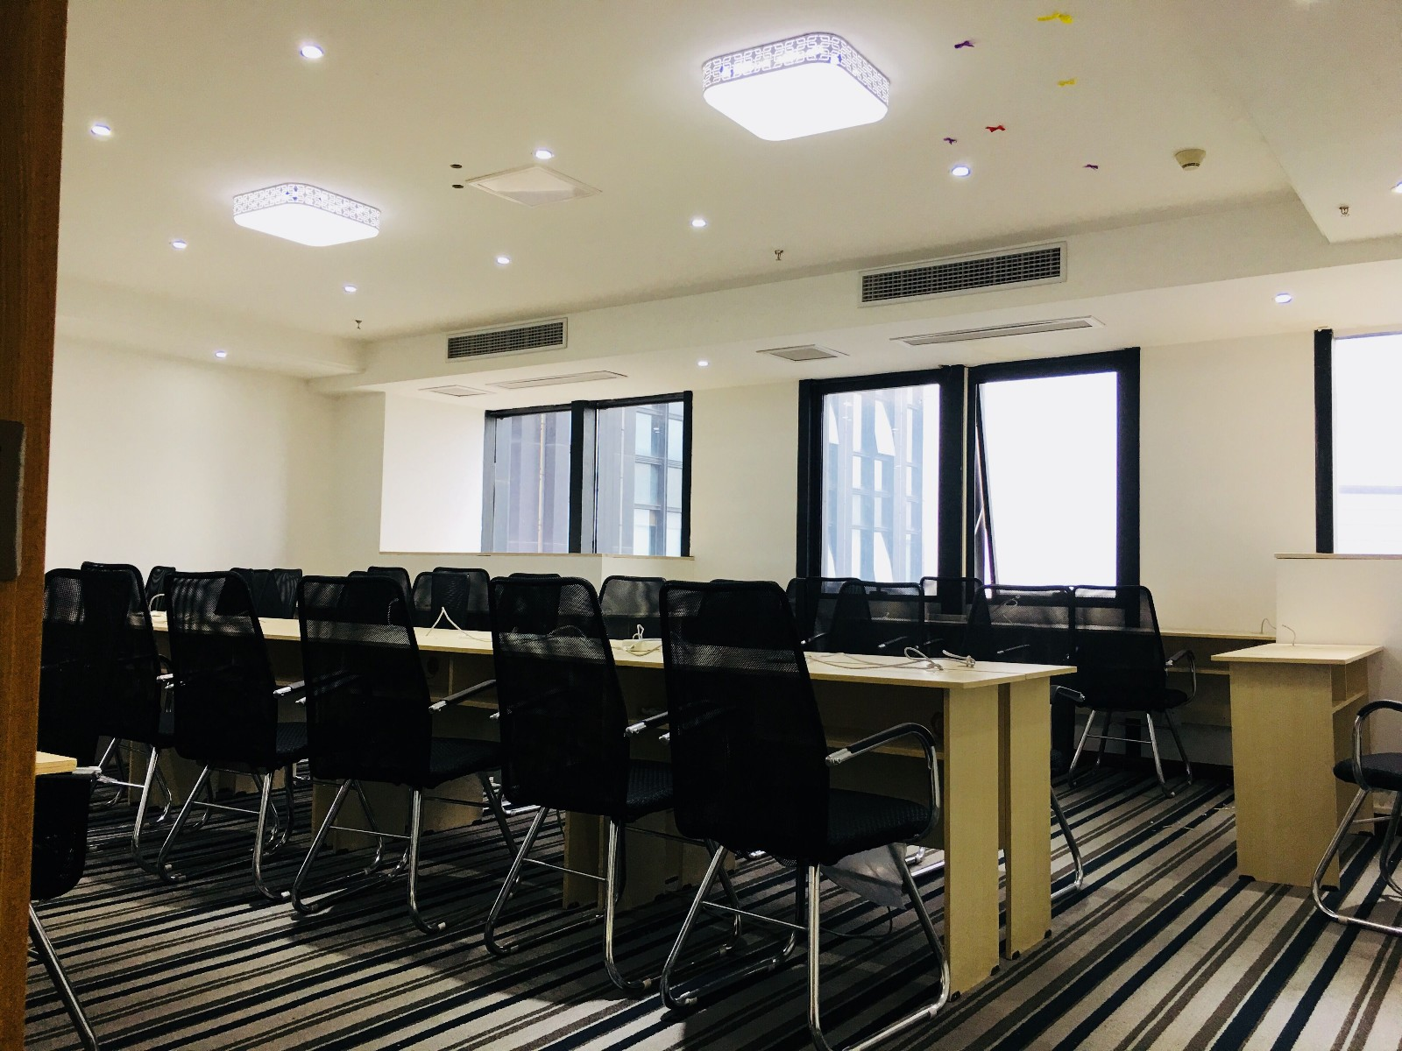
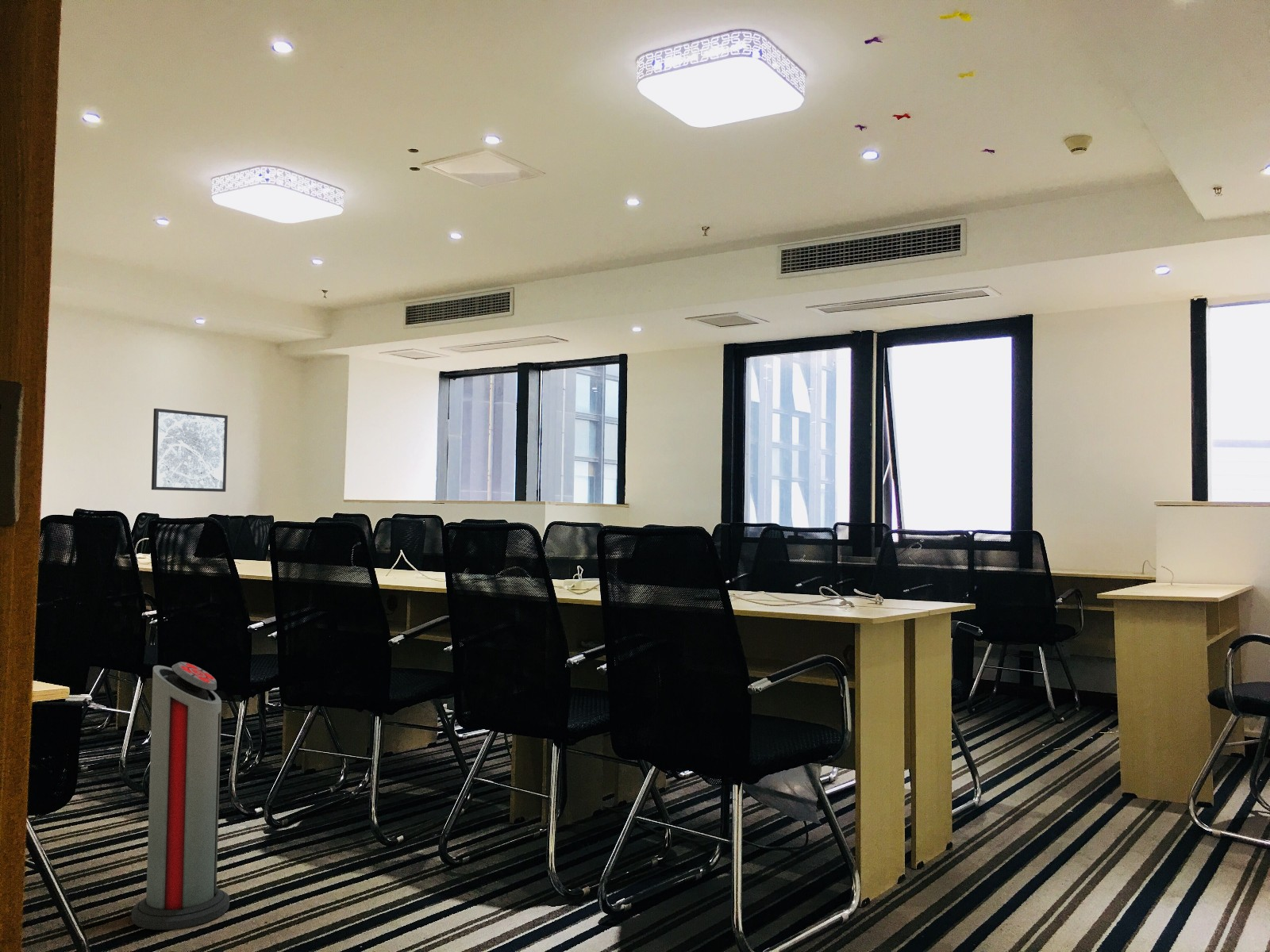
+ air purifier [131,661,230,931]
+ wall art [151,408,229,493]
